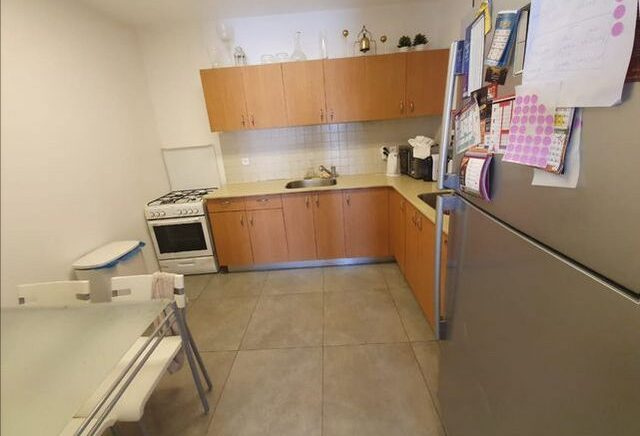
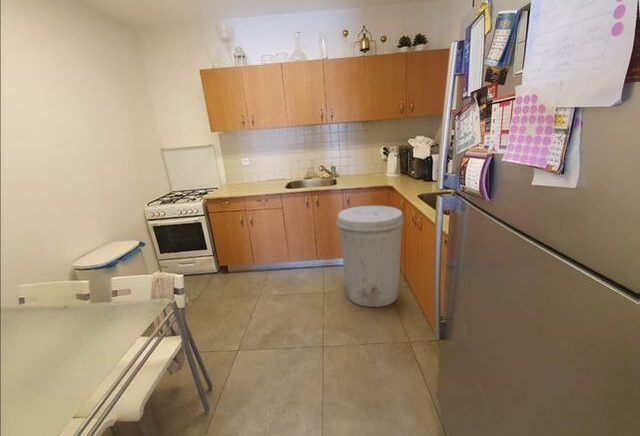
+ trash can [335,205,406,308]
